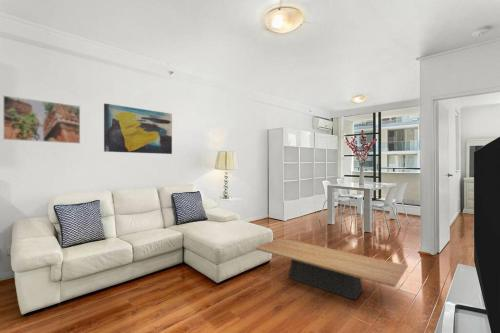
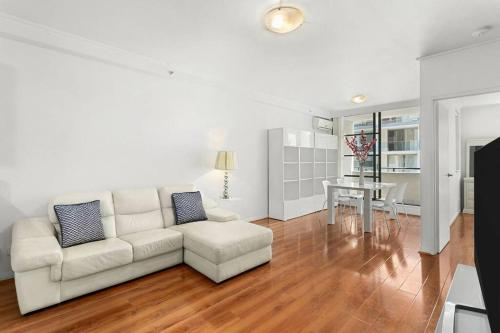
- wall art [103,103,173,155]
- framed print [2,95,81,145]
- coffee table [254,237,409,301]
